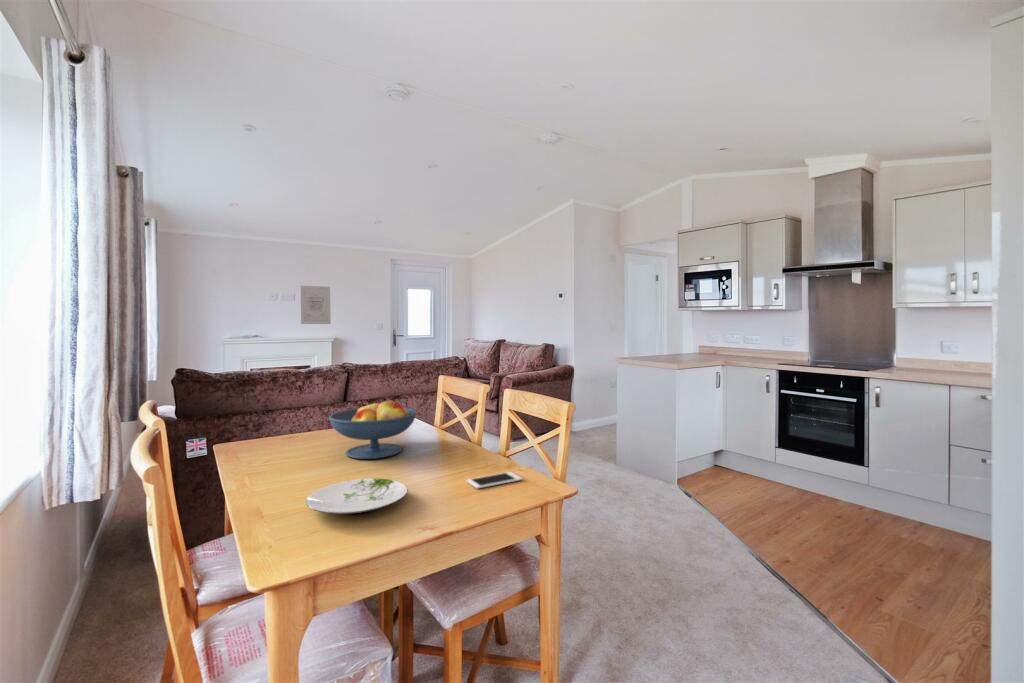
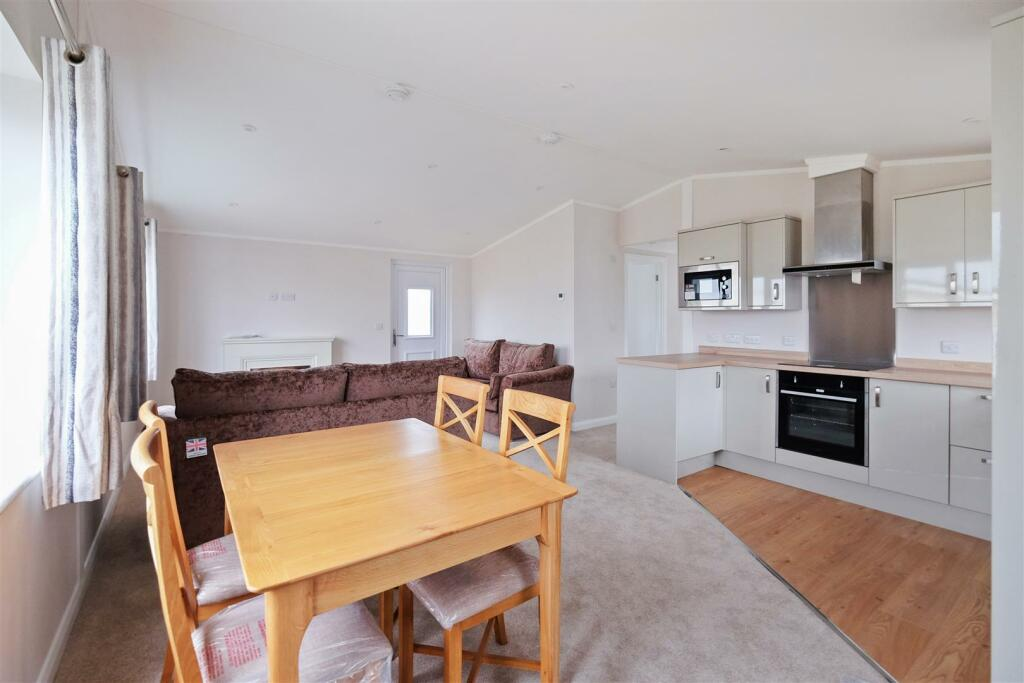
- plate [305,478,408,515]
- cell phone [466,471,523,490]
- fruit bowl [328,400,418,460]
- wall art [300,285,332,325]
